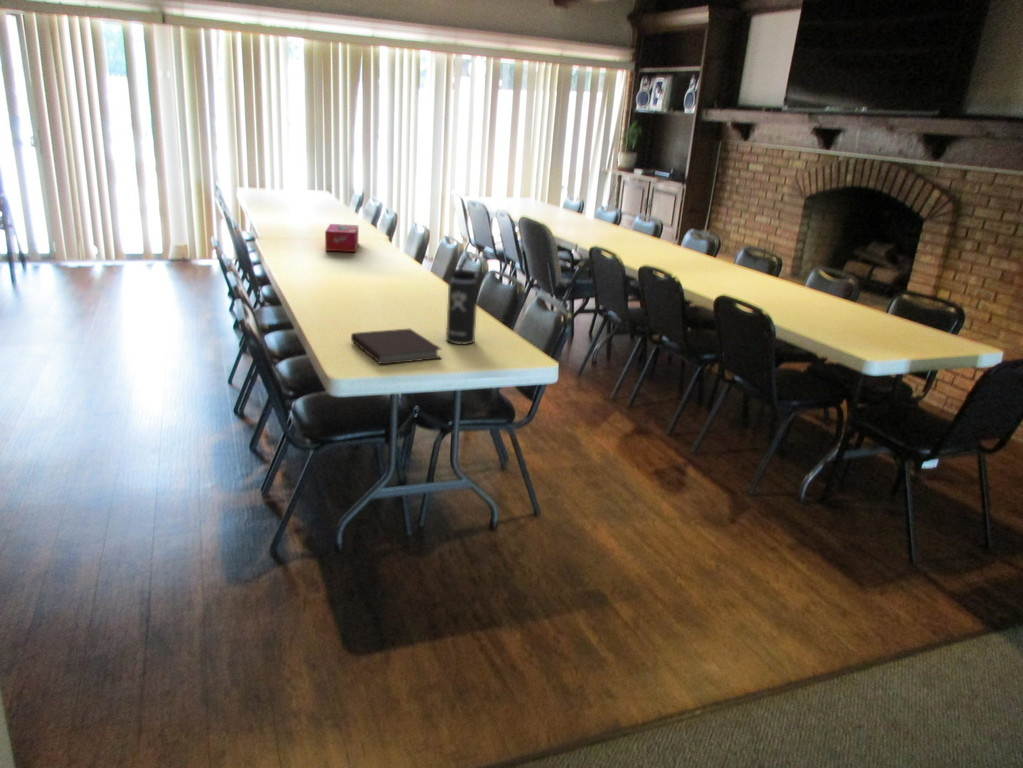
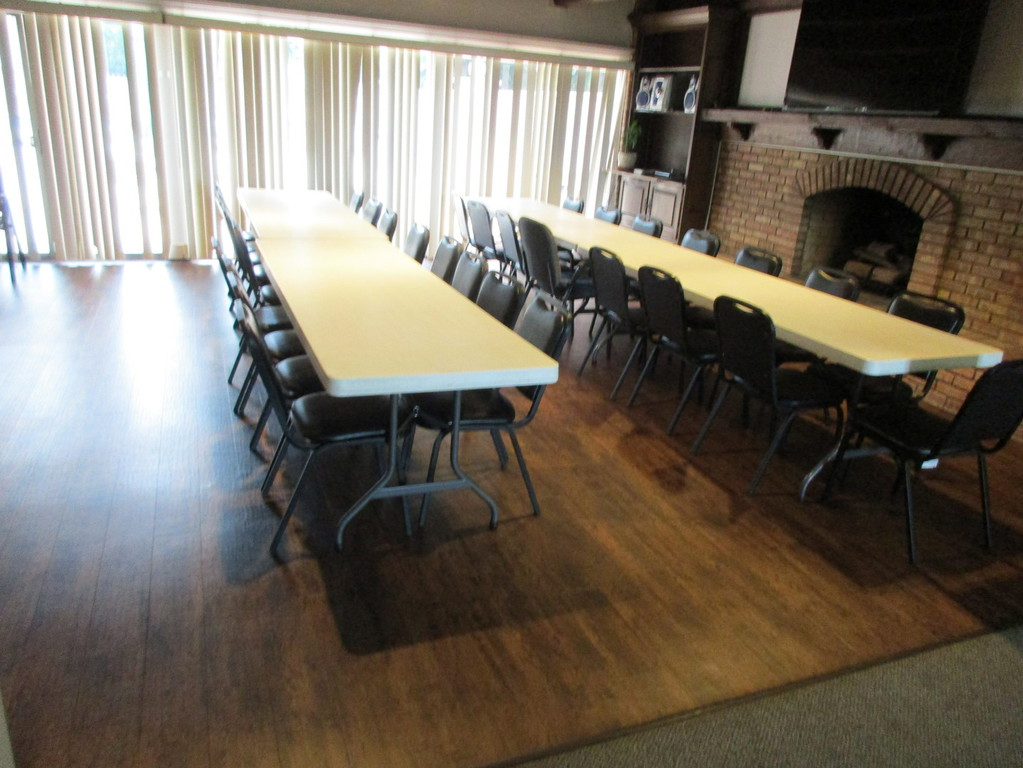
- notebook [350,328,442,365]
- tissue box [324,223,359,253]
- thermos bottle [445,256,486,346]
